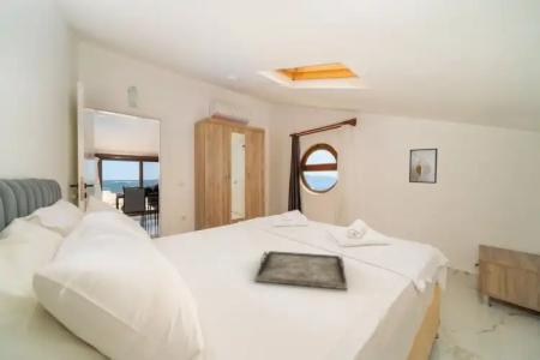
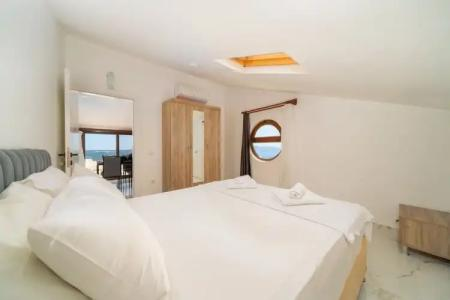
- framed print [408,148,439,185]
- serving tray [254,250,348,290]
